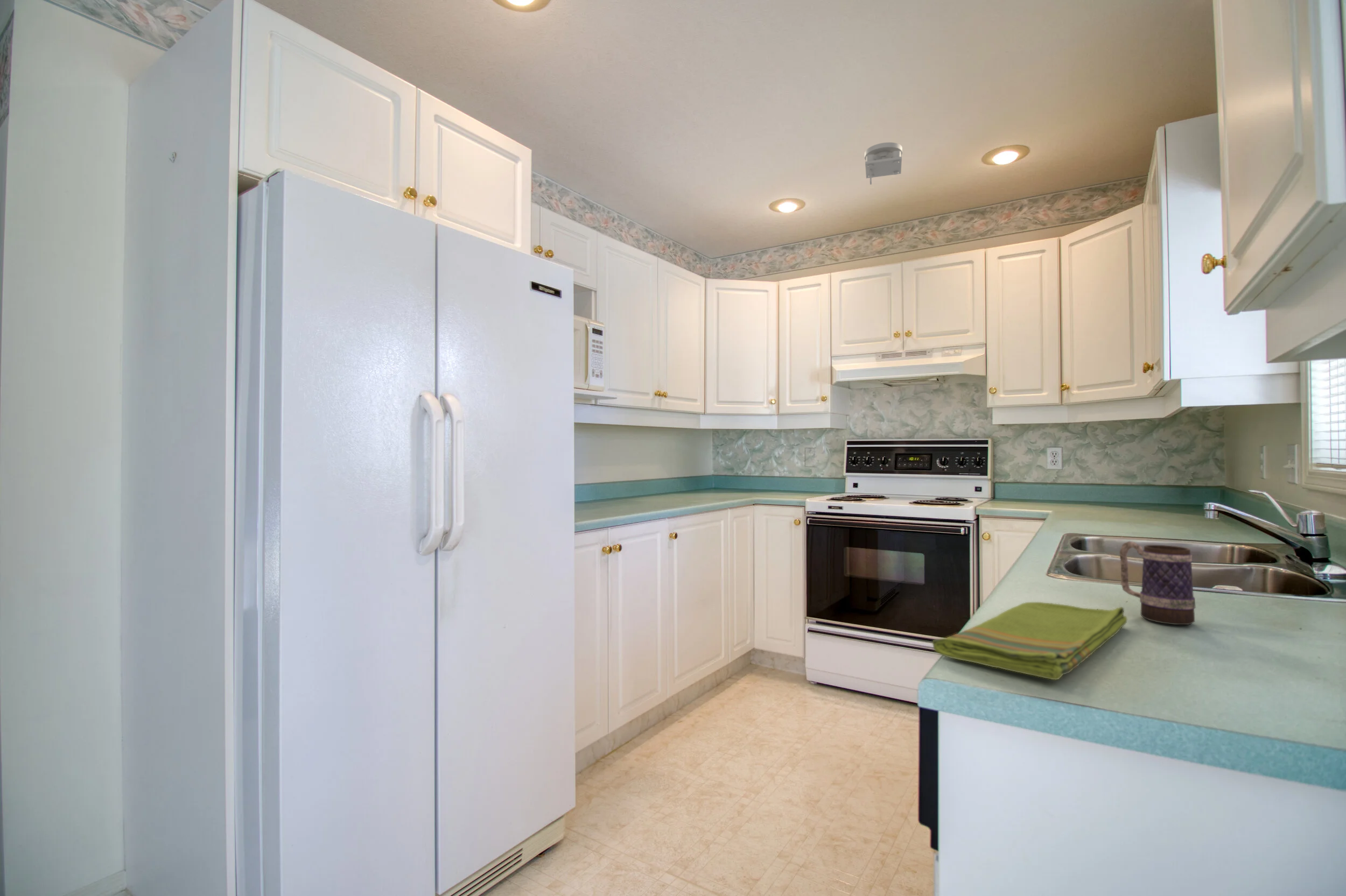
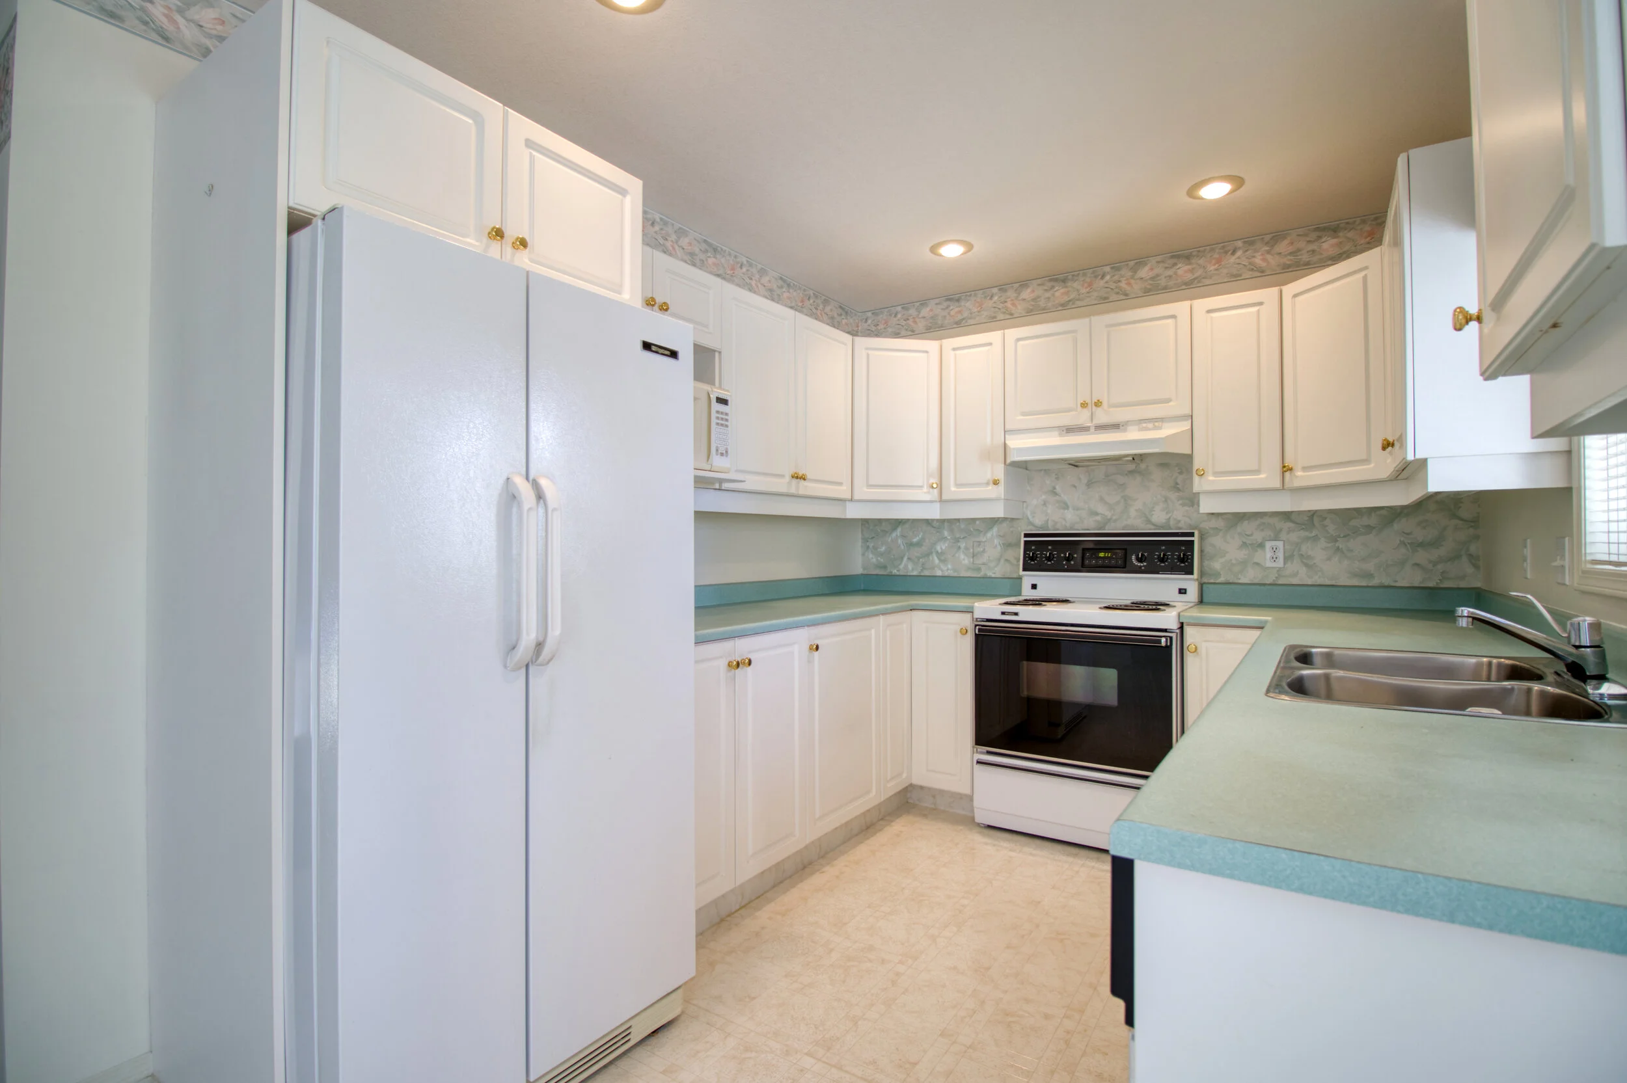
- smoke detector [864,142,903,185]
- mug [1119,541,1196,625]
- dish towel [932,602,1128,680]
